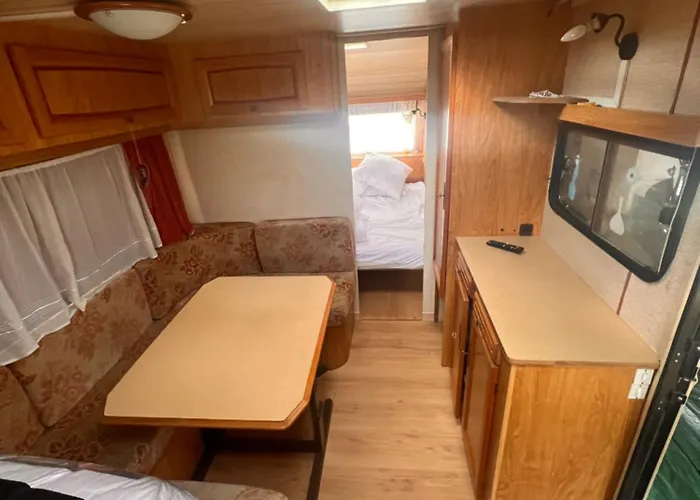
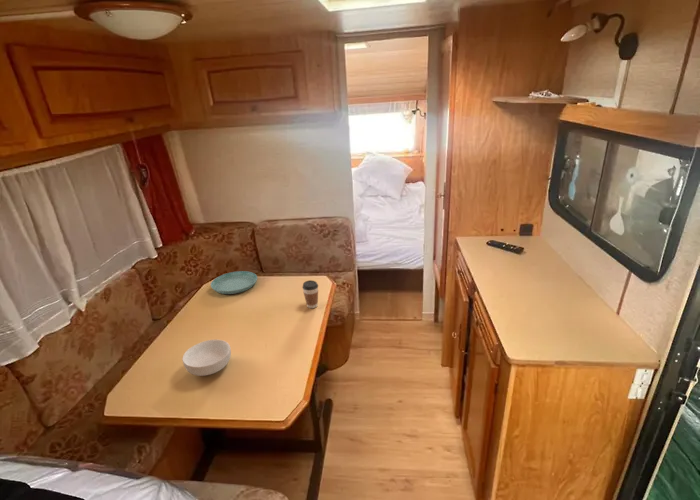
+ coffee cup [301,279,319,309]
+ saucer [210,270,258,295]
+ cereal bowl [182,339,232,377]
